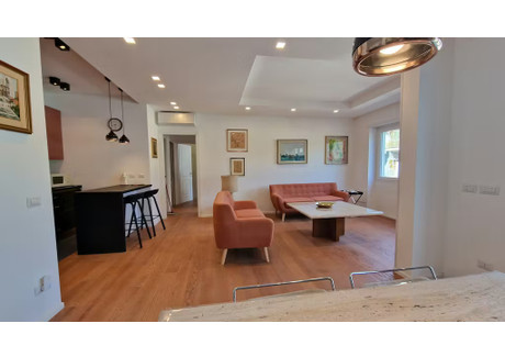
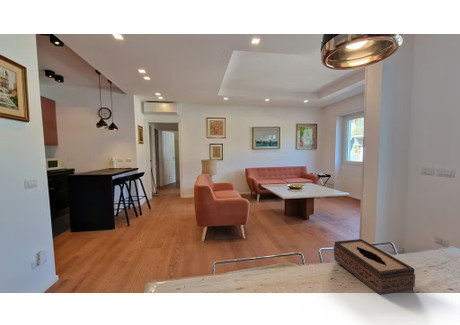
+ tissue box [333,238,416,296]
